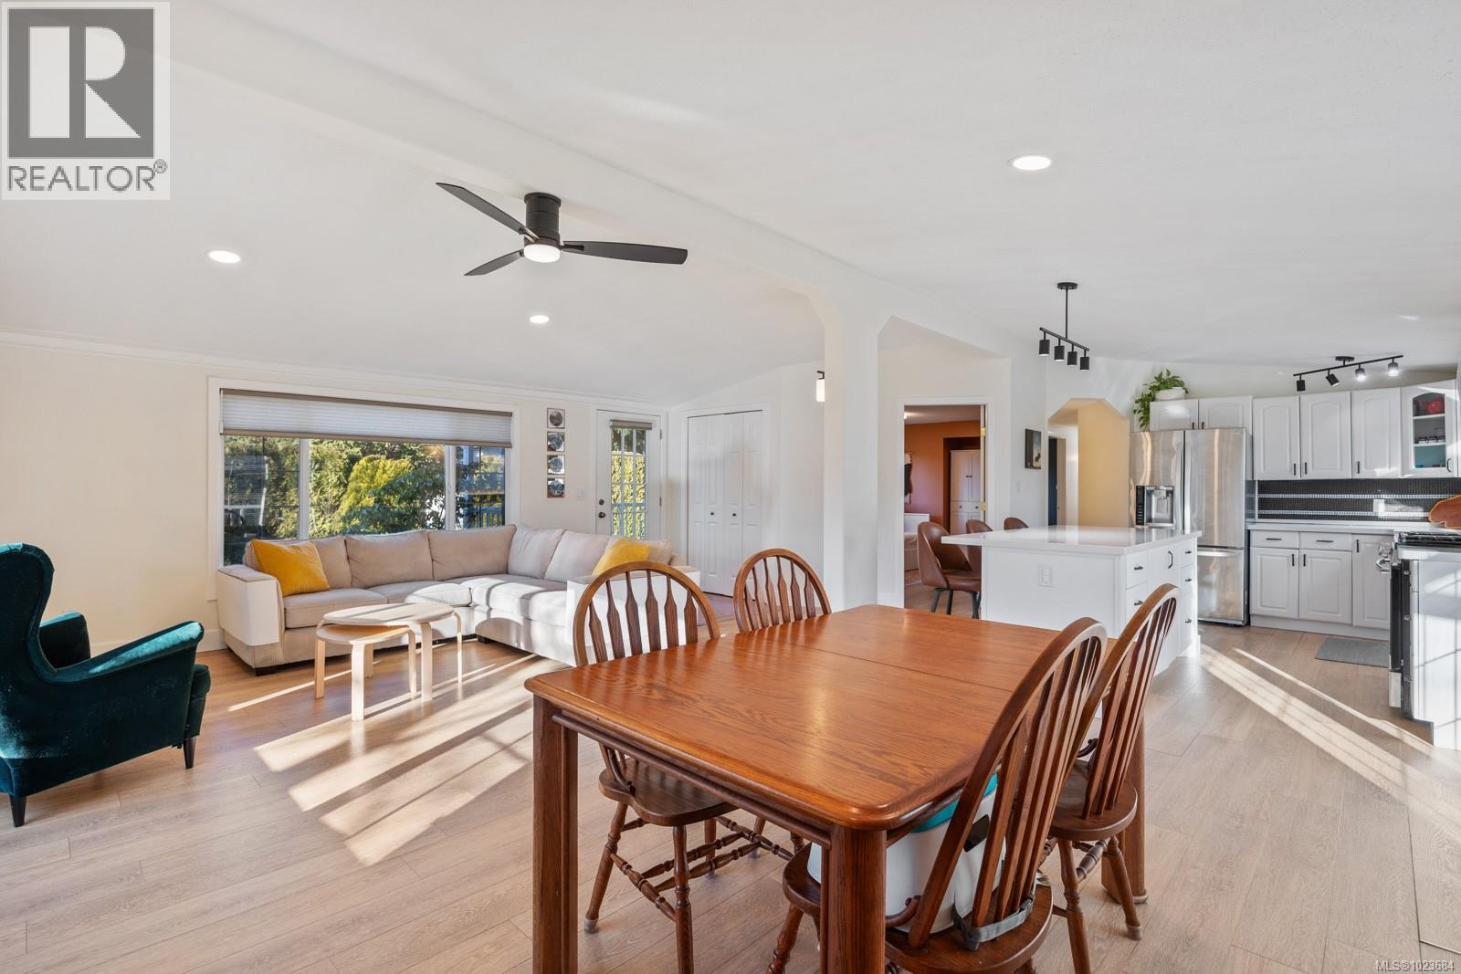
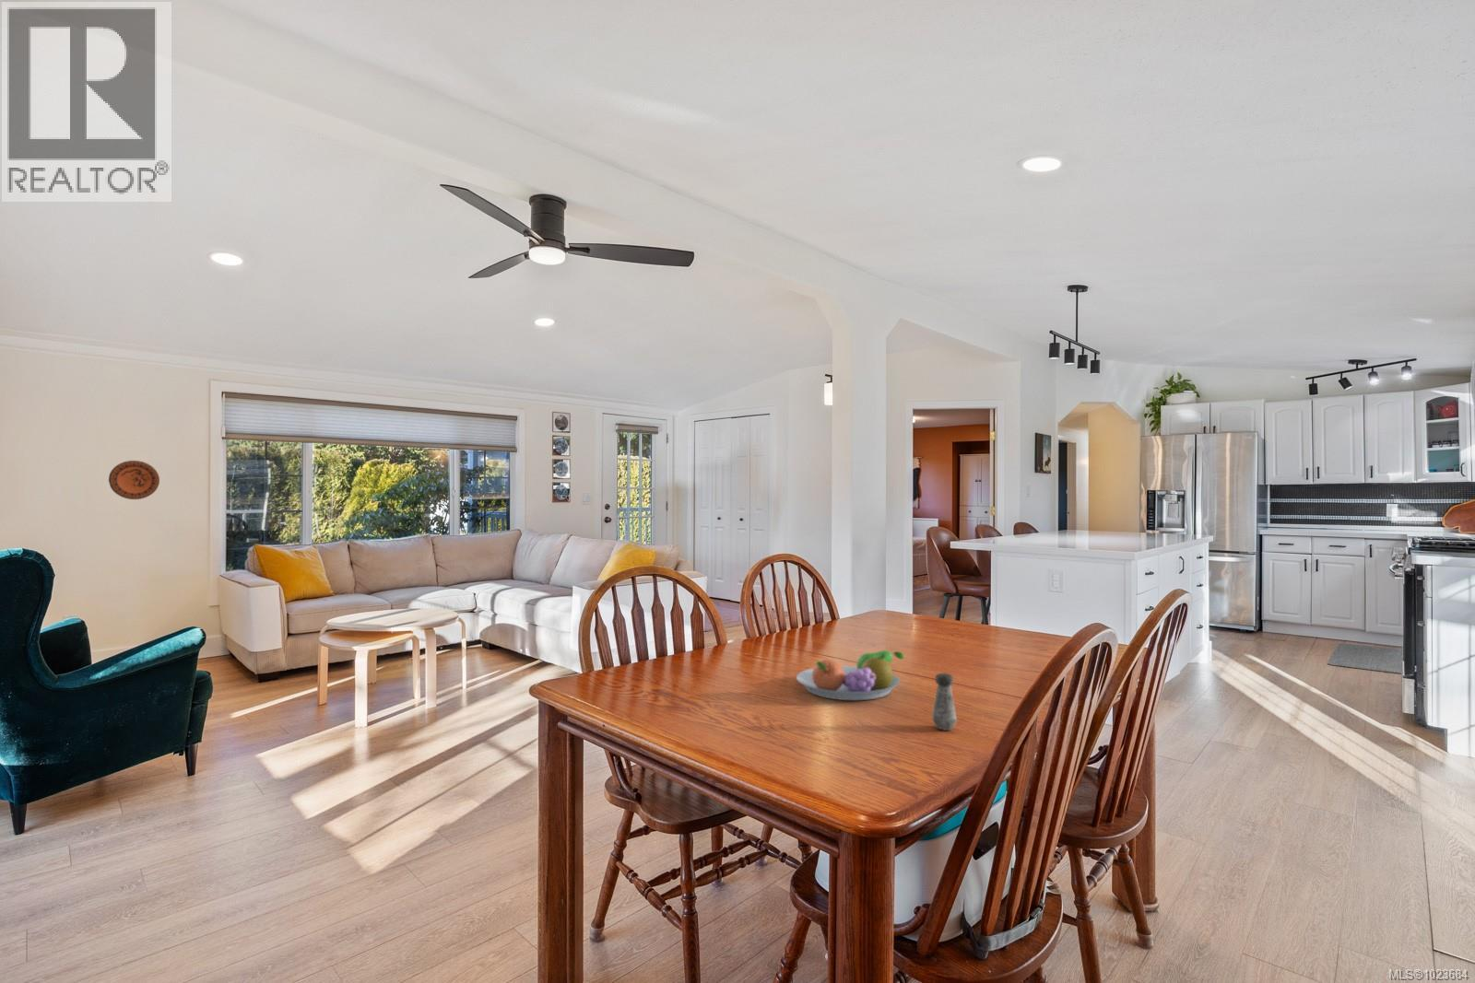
+ decorative plate [108,460,160,500]
+ fruit bowl [796,649,904,701]
+ salt shaker [931,673,958,732]
